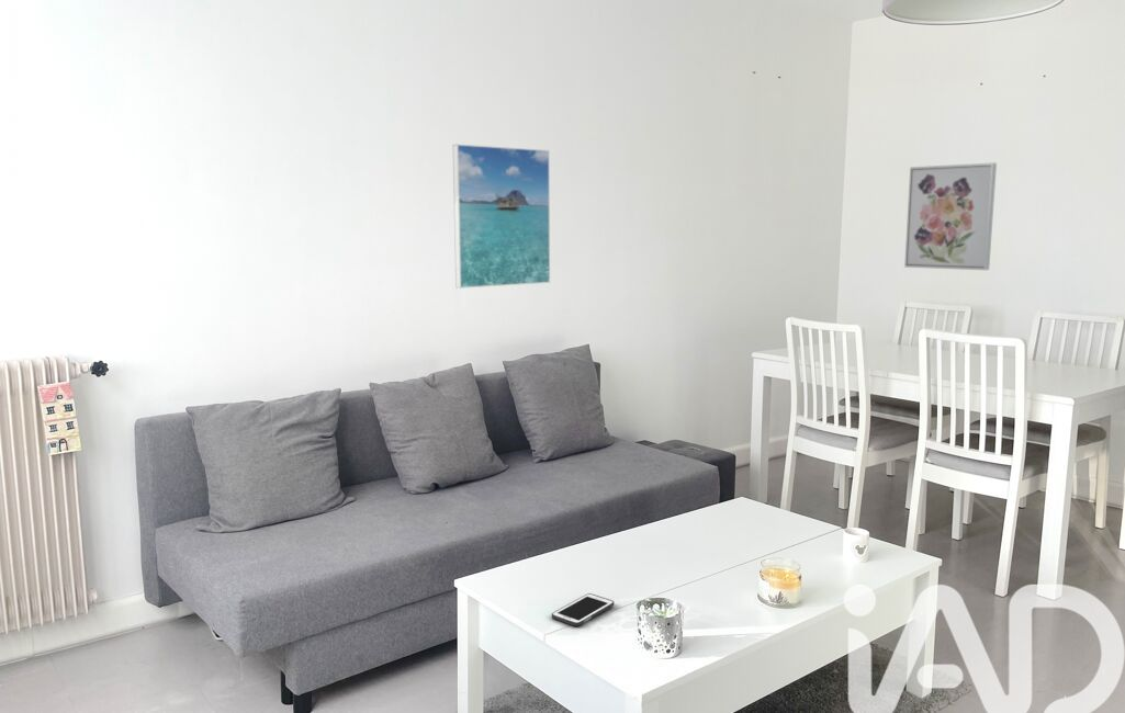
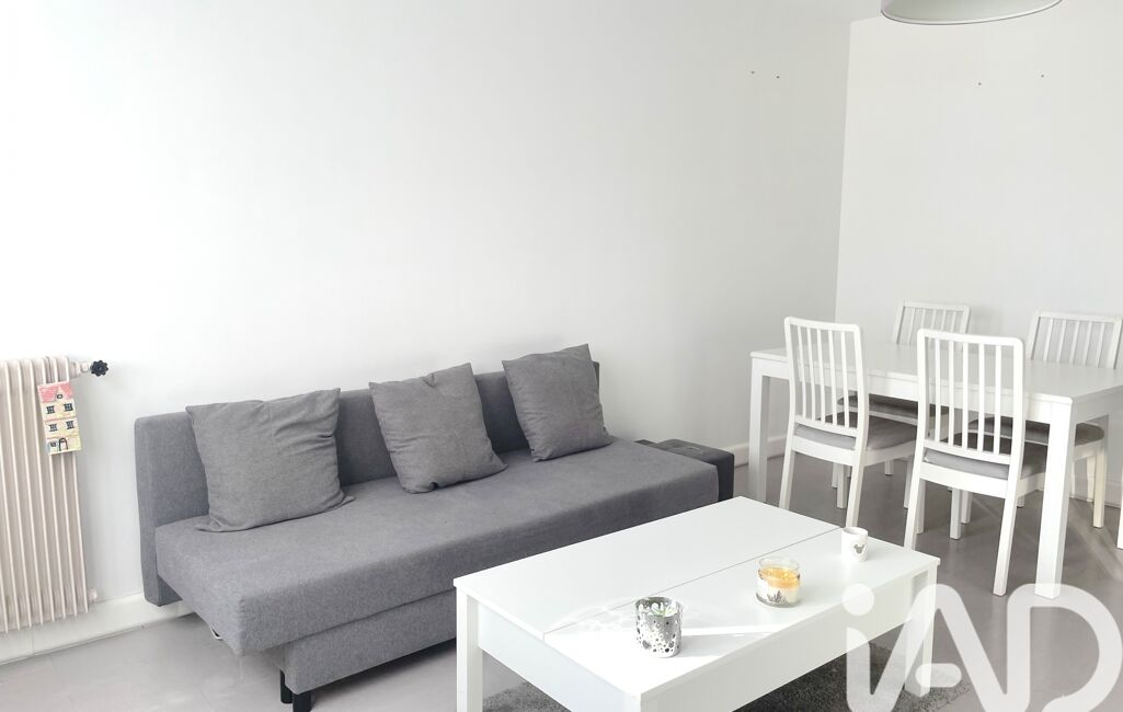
- cell phone [551,592,615,627]
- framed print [452,143,551,290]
- wall art [903,162,998,271]
